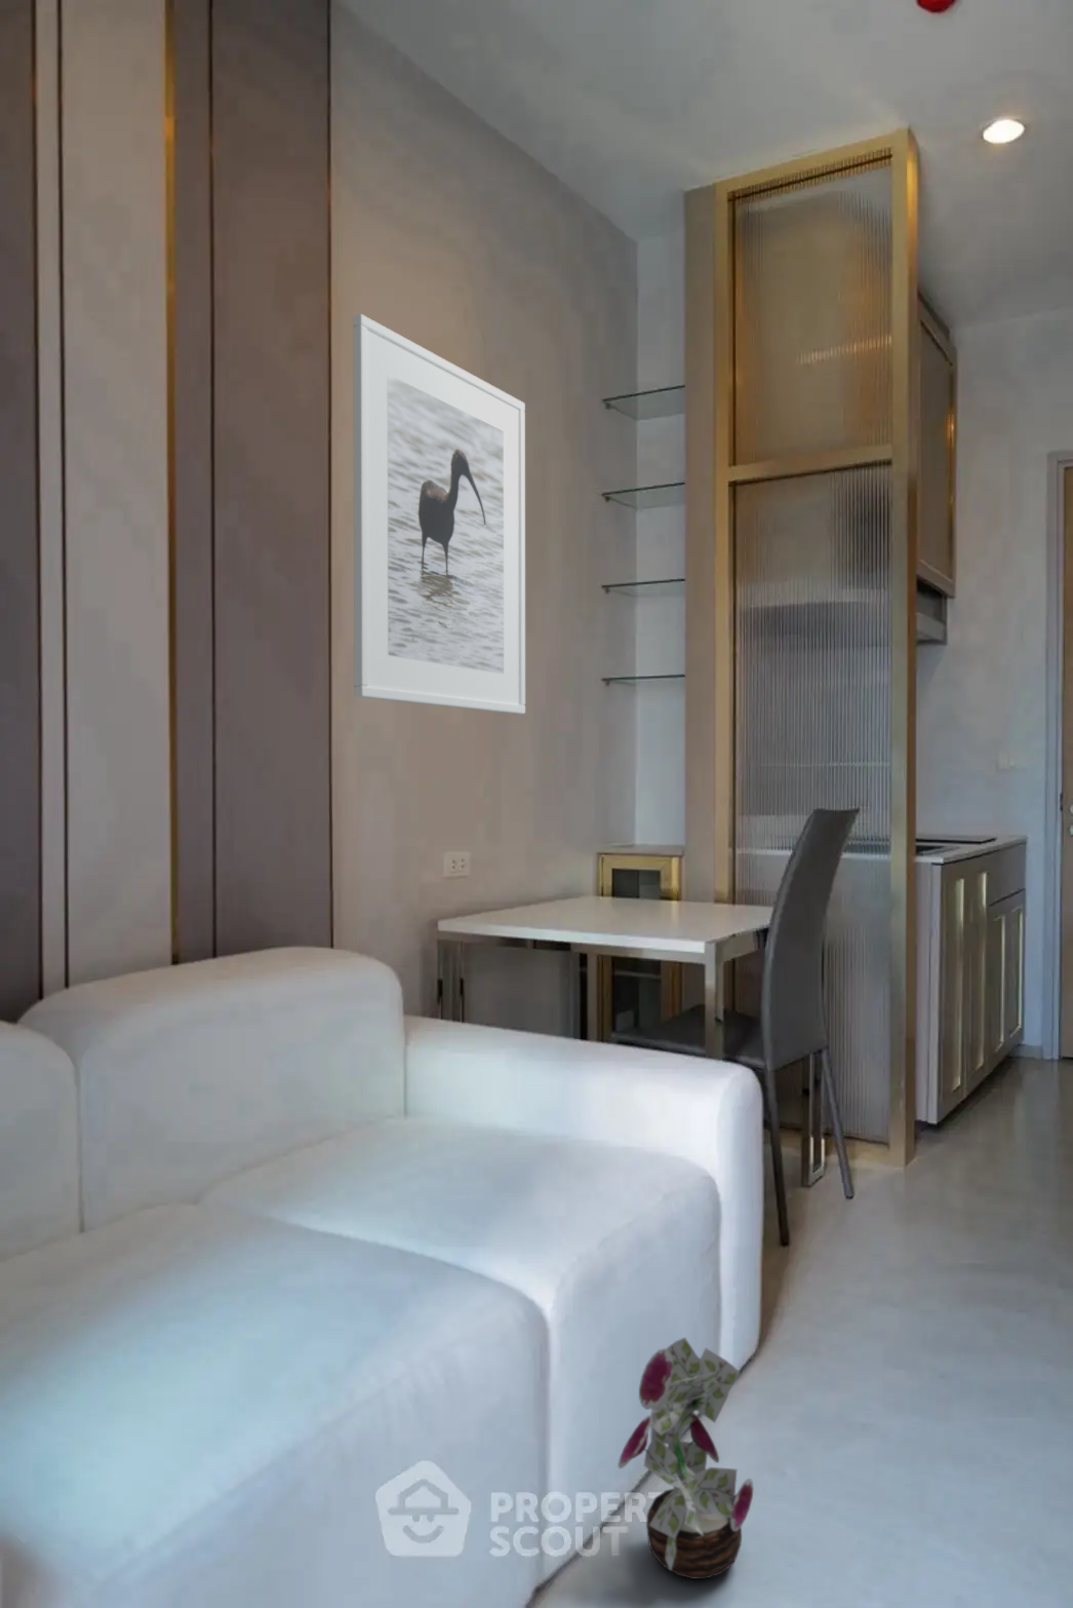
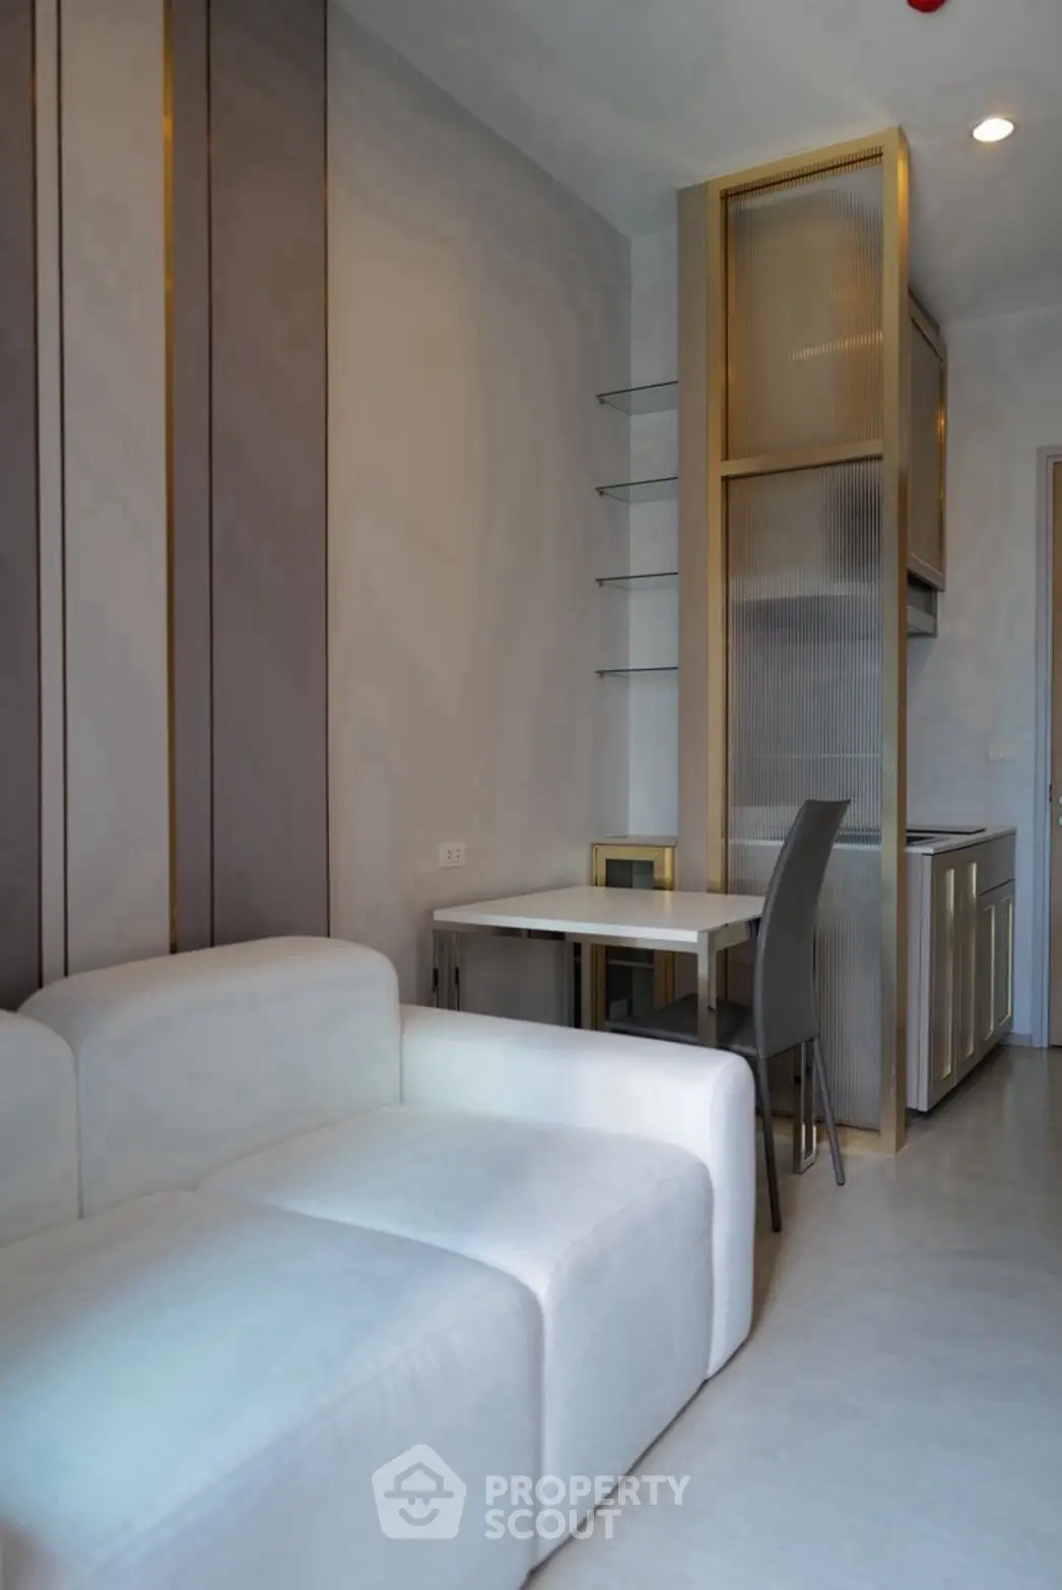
- decorative plant [617,1336,754,1580]
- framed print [352,313,526,715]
